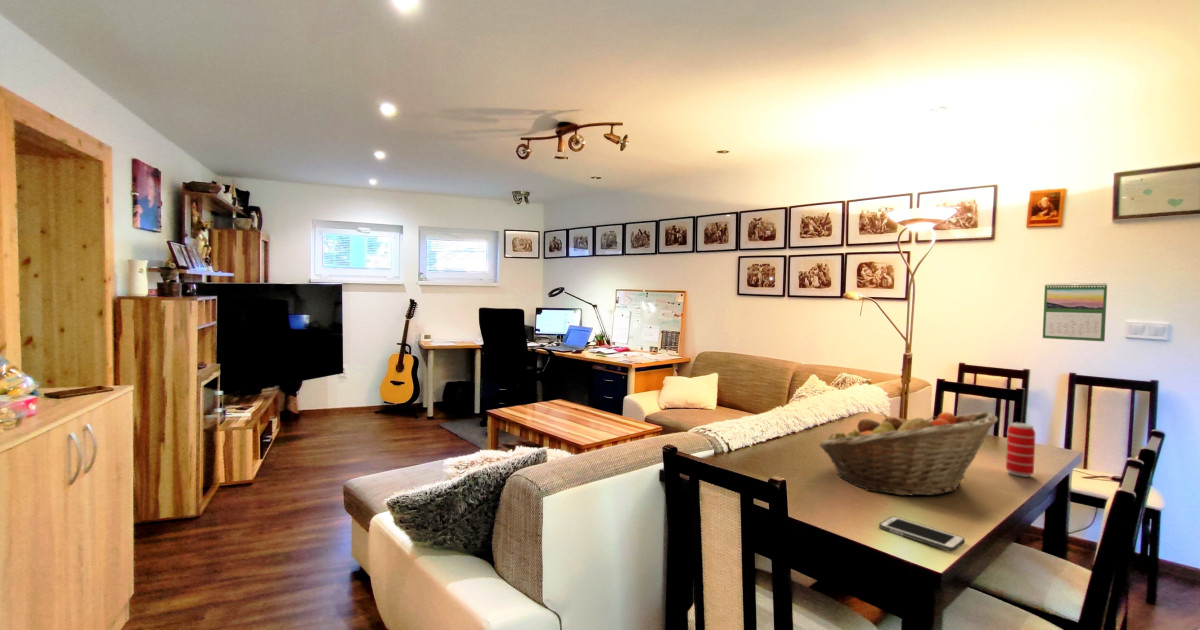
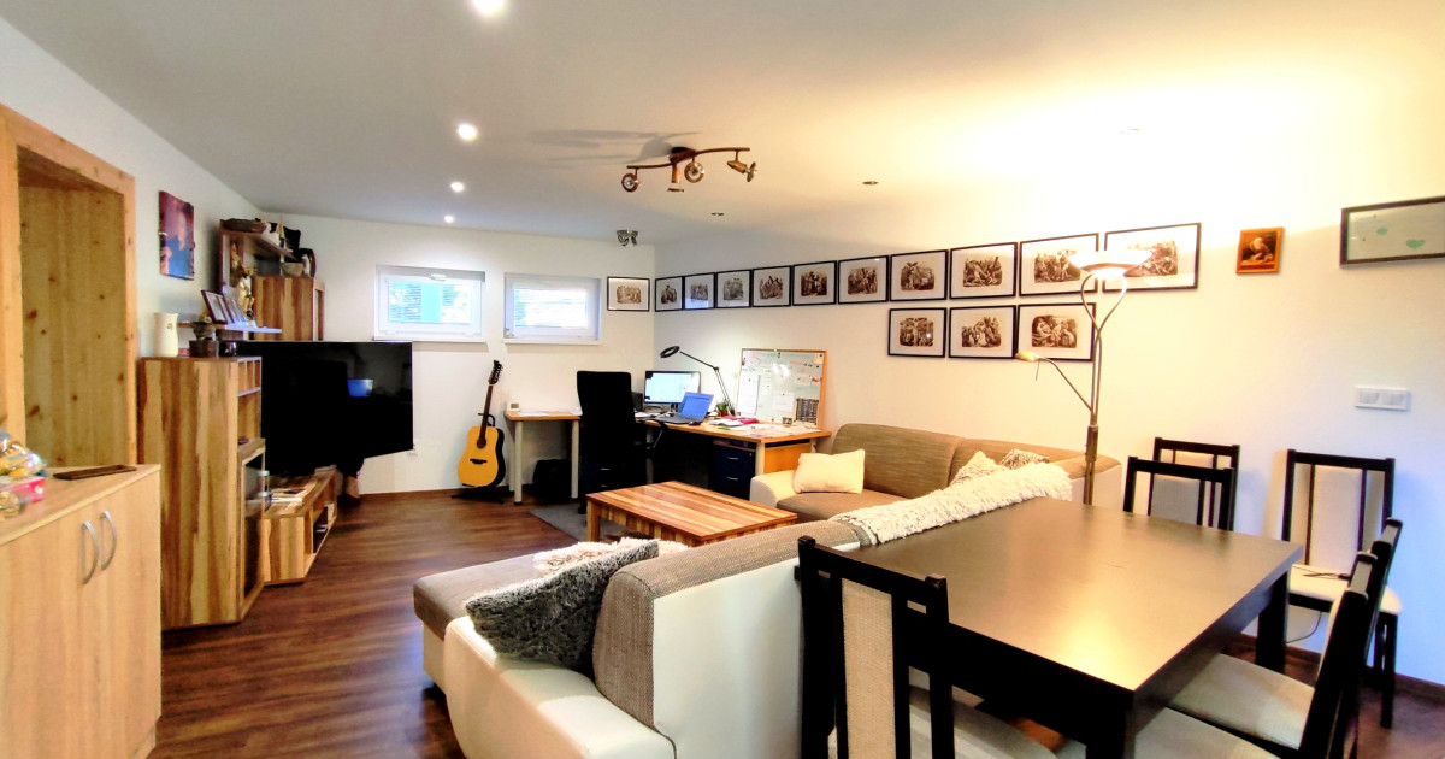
- cell phone [878,515,966,552]
- beverage can [1005,421,1036,478]
- calendar [1042,281,1108,342]
- fruit basket [818,411,999,497]
